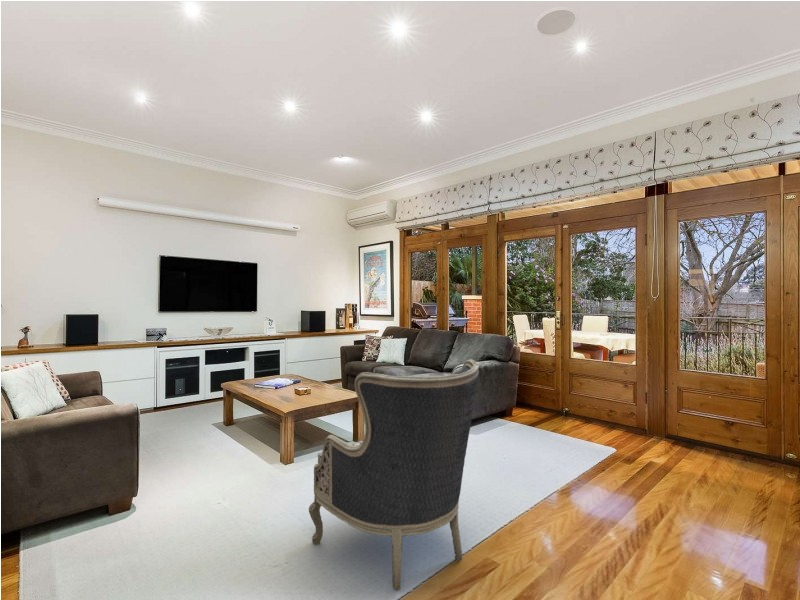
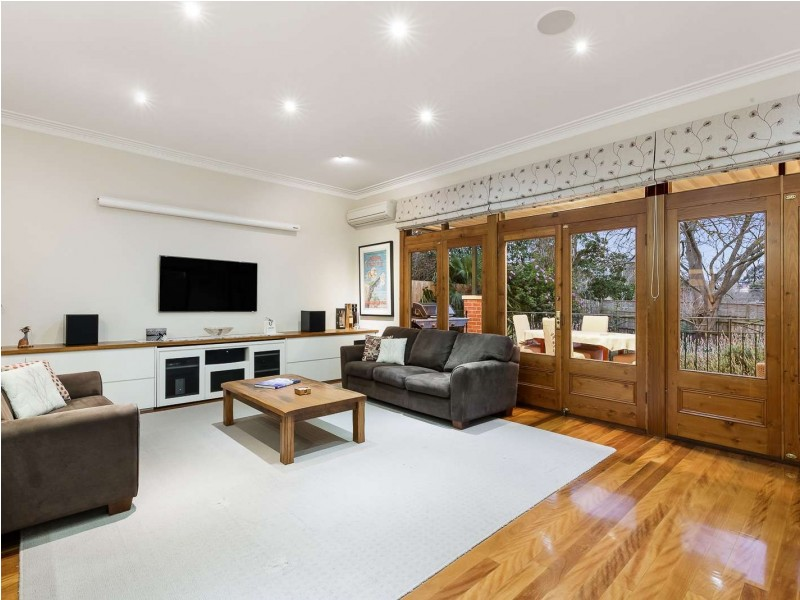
- armchair [308,358,480,591]
